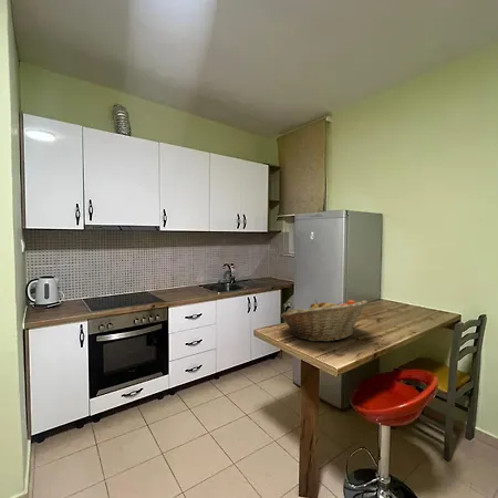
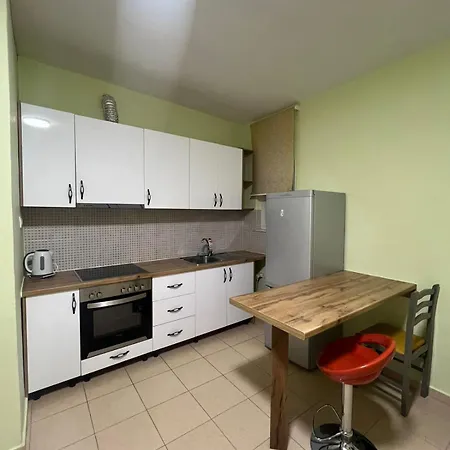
- fruit basket [279,299,369,343]
